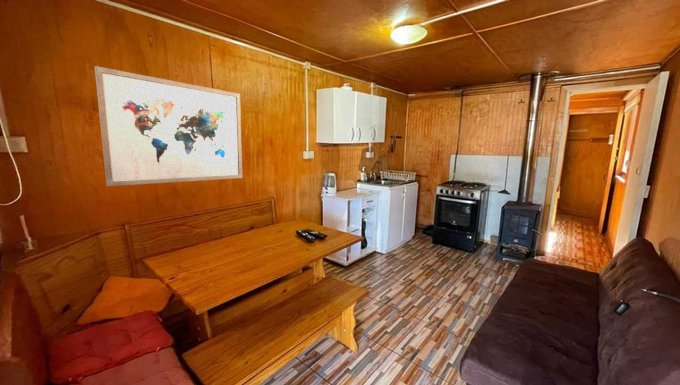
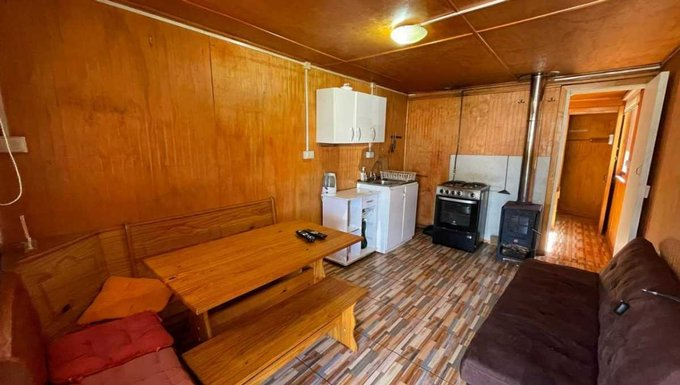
- wall art [94,65,243,187]
